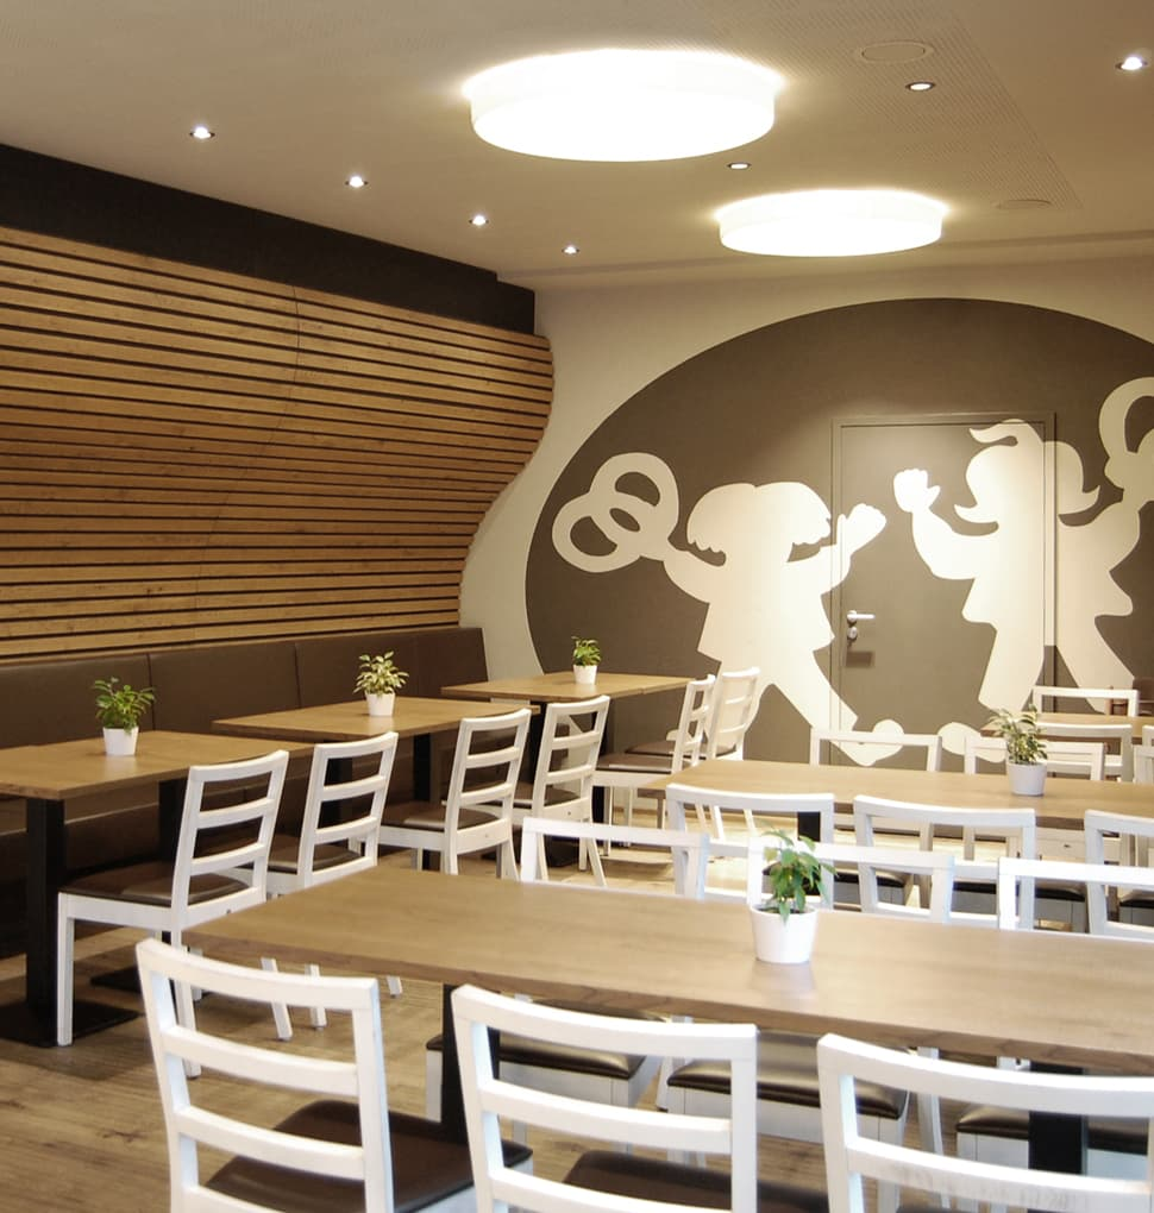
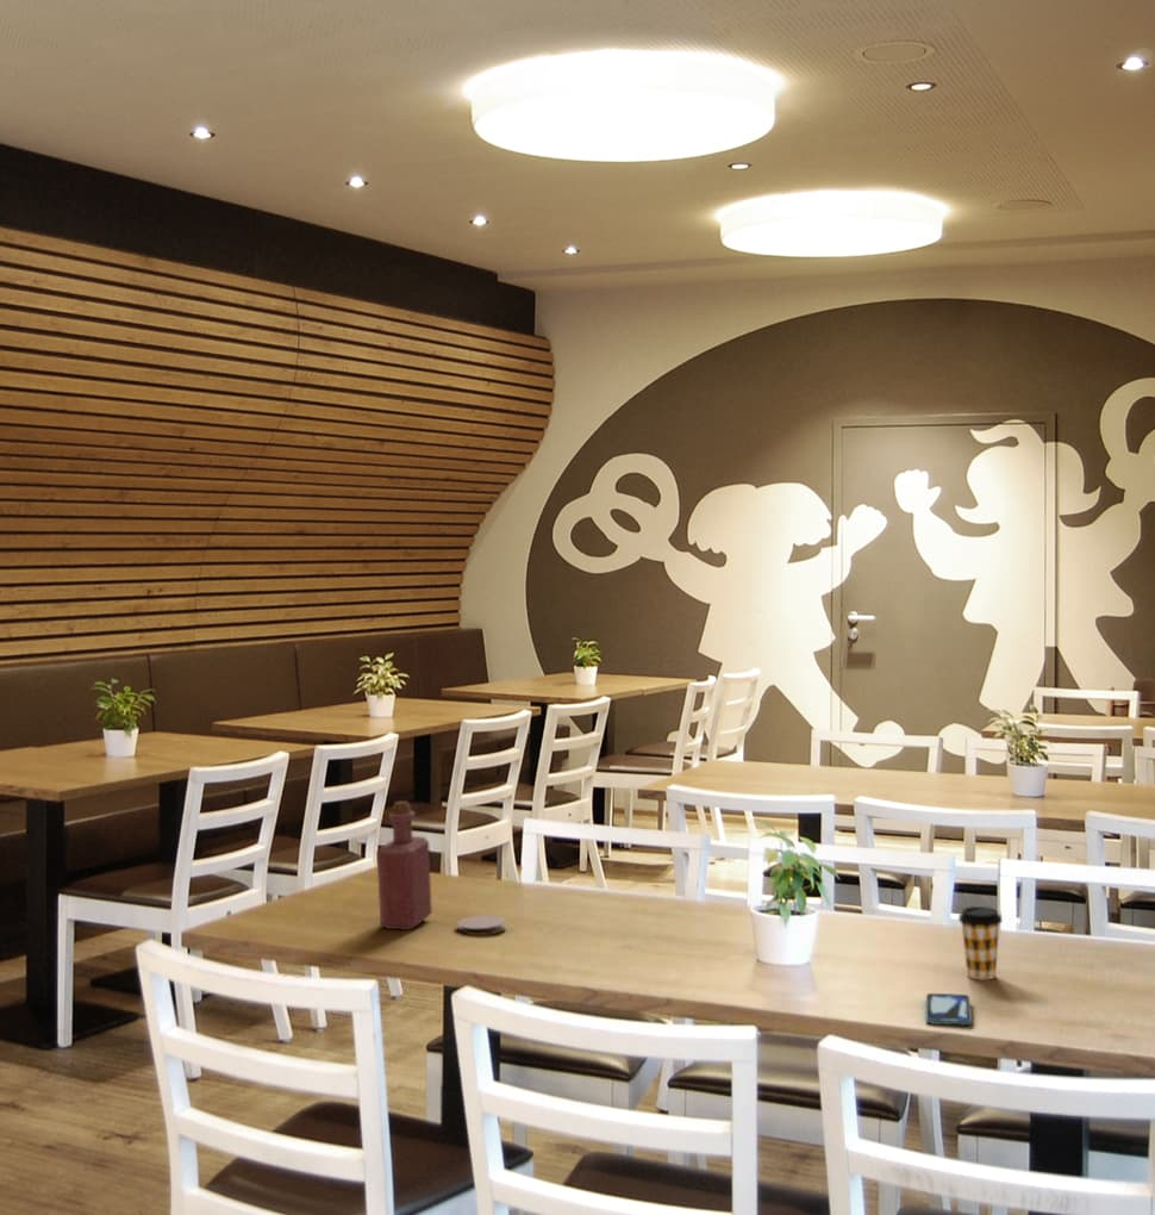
+ bottle [375,800,433,930]
+ coaster [456,914,507,936]
+ coffee cup [957,905,1004,980]
+ smartphone [924,992,973,1026]
